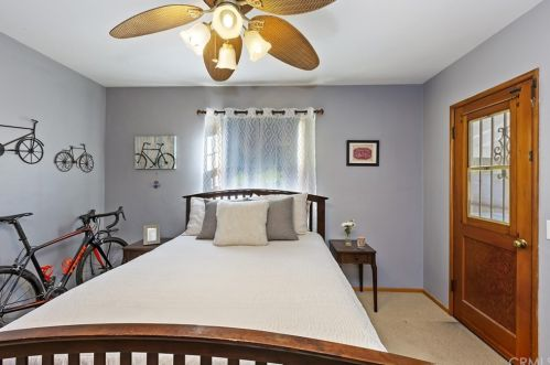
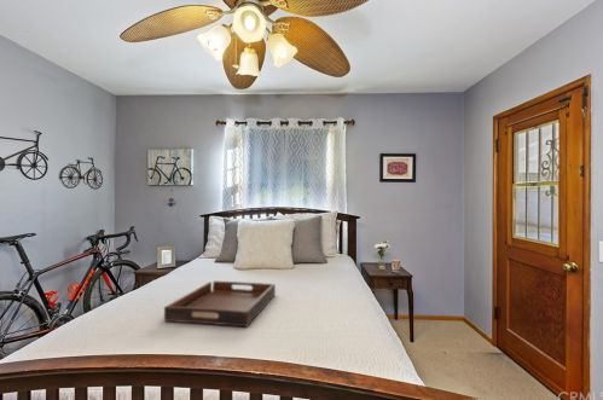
+ serving tray [163,280,277,327]
